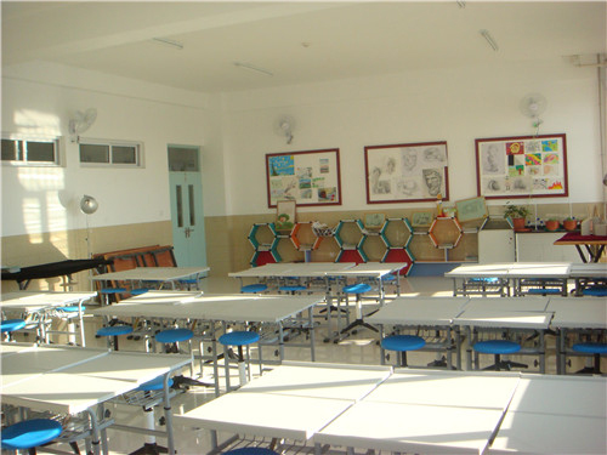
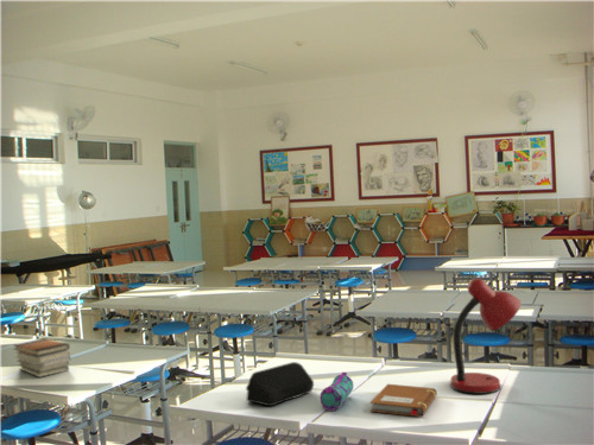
+ book stack [12,337,72,379]
+ pencil case [318,371,354,412]
+ desk lamp [449,278,522,395]
+ speaker [245,361,315,407]
+ notebook [369,383,438,418]
